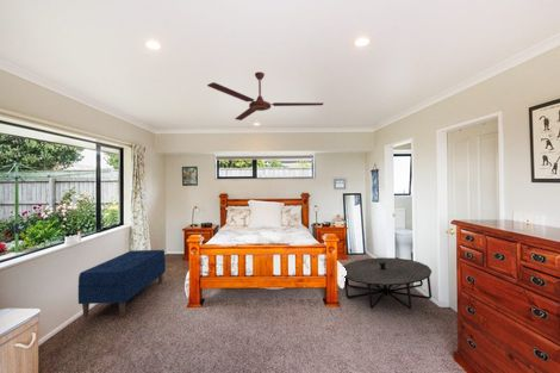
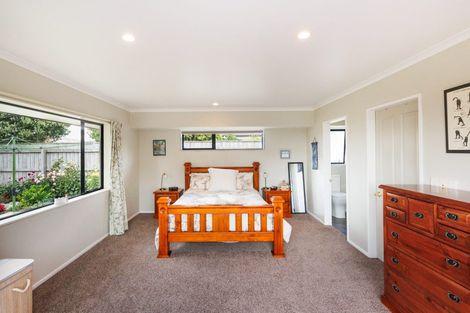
- merry-go-round [342,256,433,310]
- bench [77,249,167,319]
- ceiling fan [206,70,324,122]
